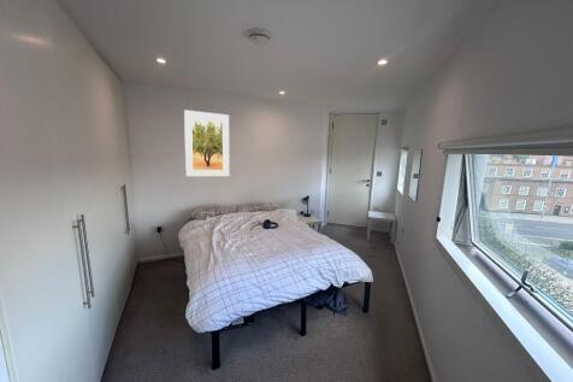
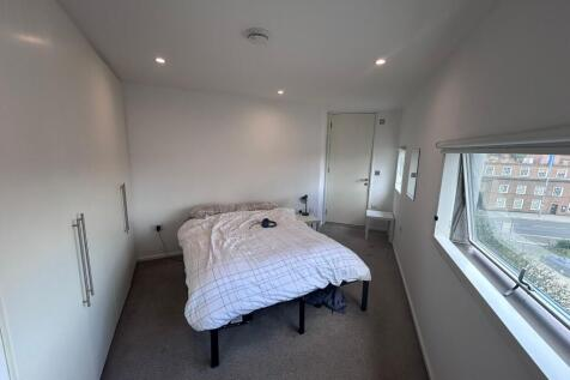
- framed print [183,108,230,177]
